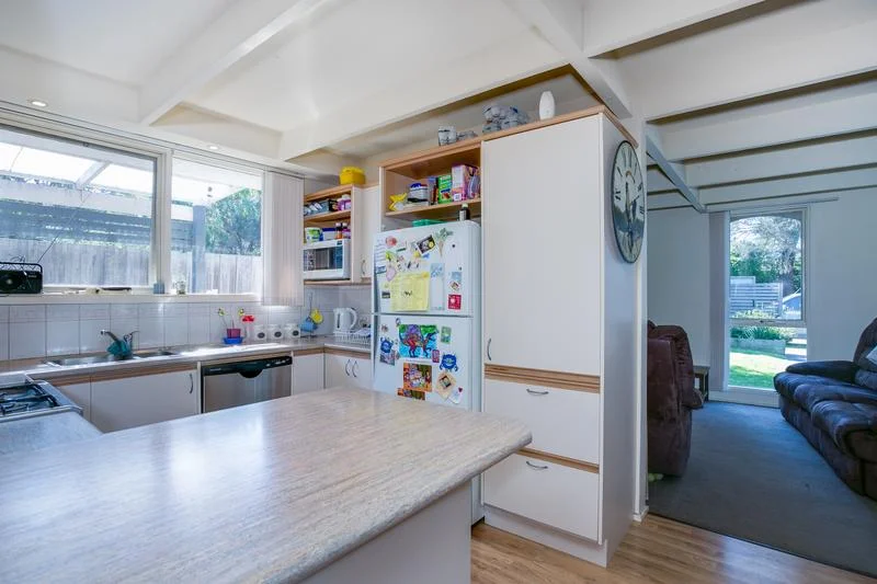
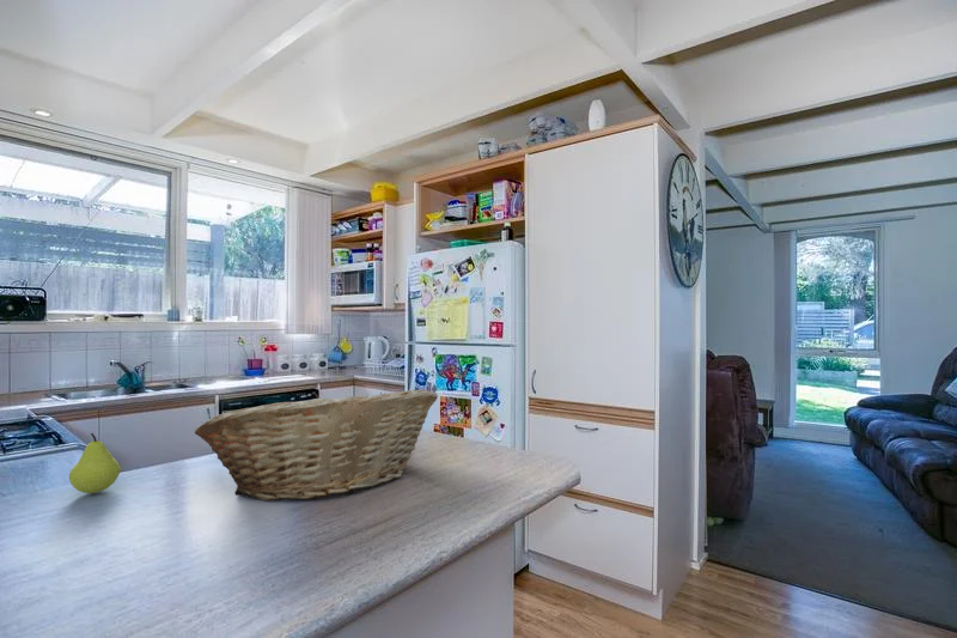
+ fruit basket [194,388,439,502]
+ fruit [68,432,122,494]
